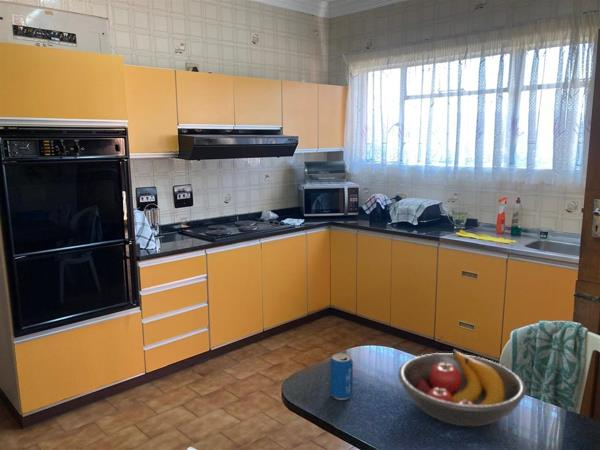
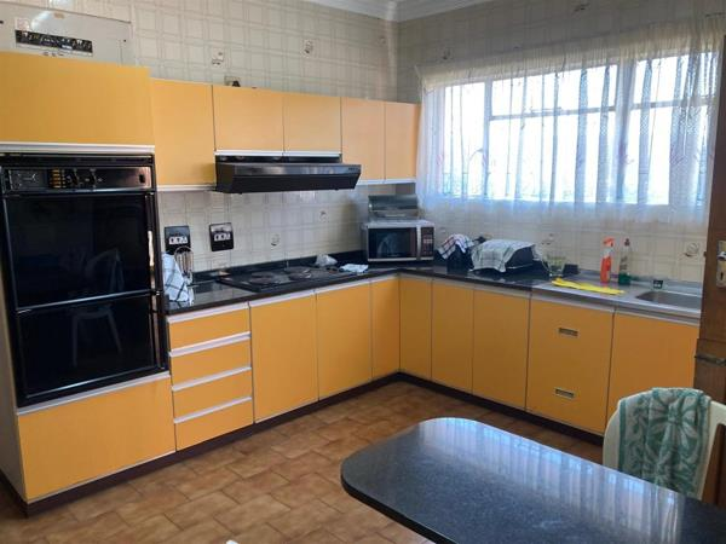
- fruit bowl [397,349,527,427]
- beverage can [330,352,354,401]
